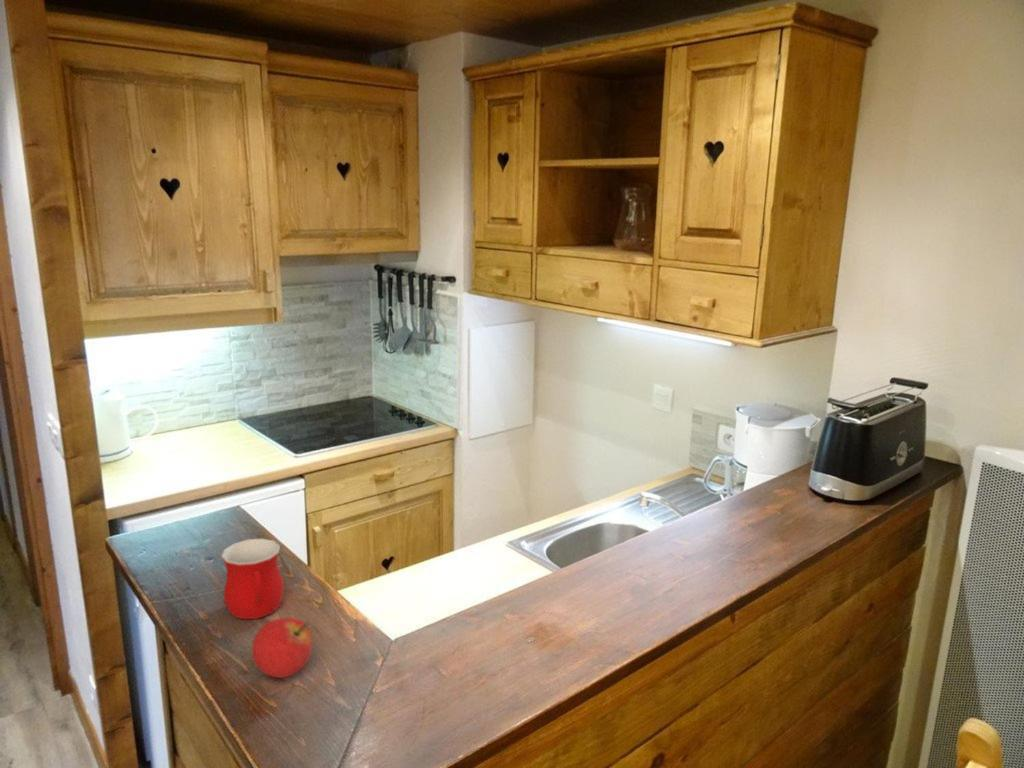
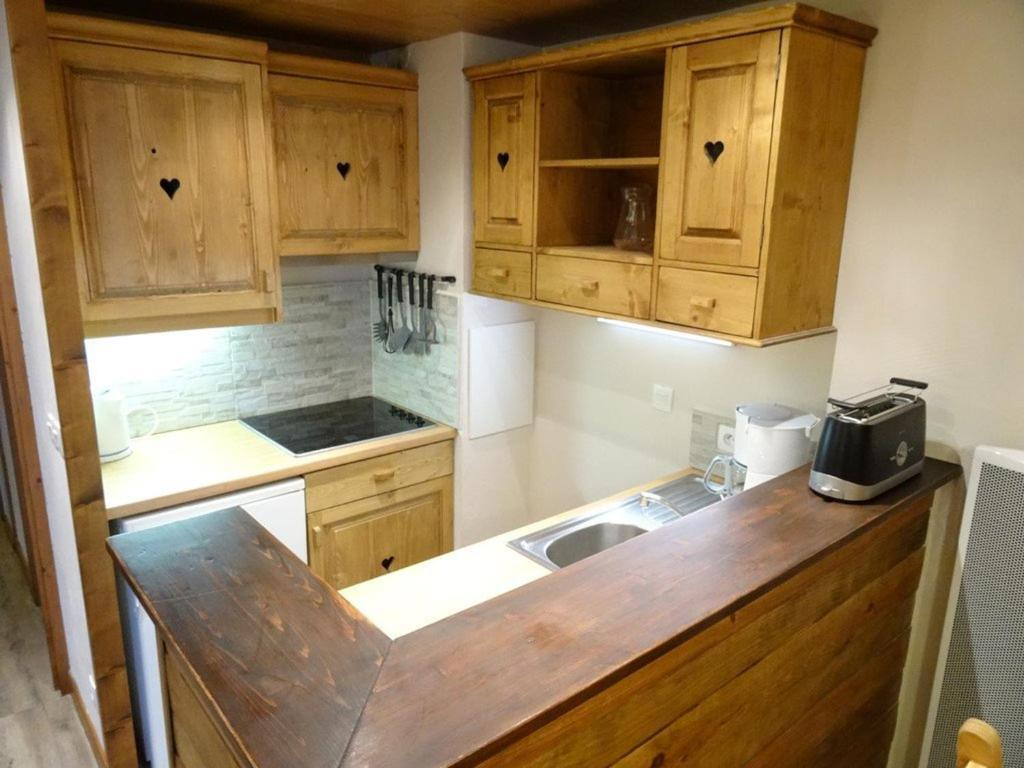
- fruit [251,617,313,679]
- mug [220,538,285,621]
